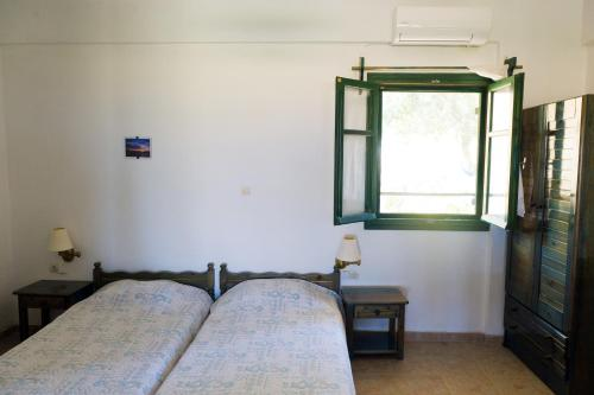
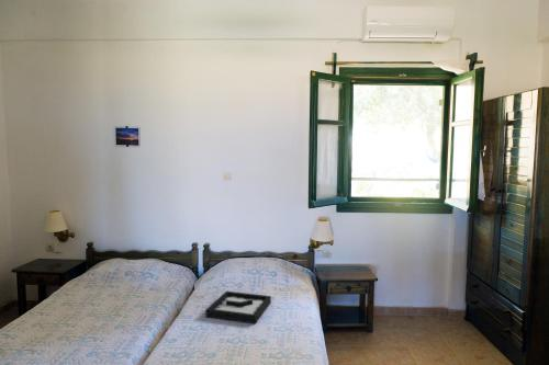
+ decorative tray [205,290,272,324]
